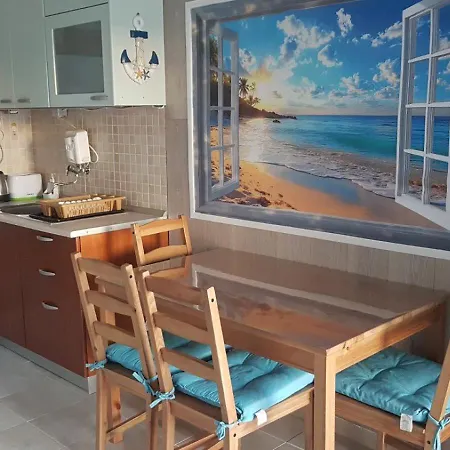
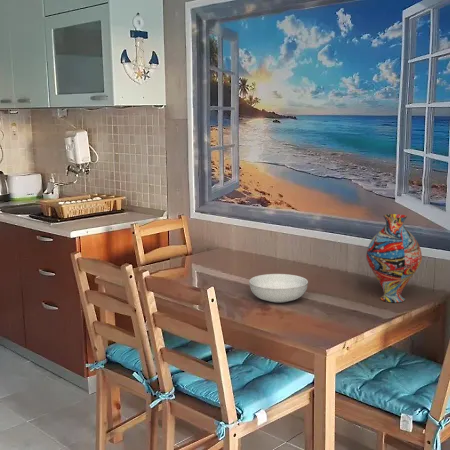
+ serving bowl [248,273,309,304]
+ vase [365,213,423,303]
